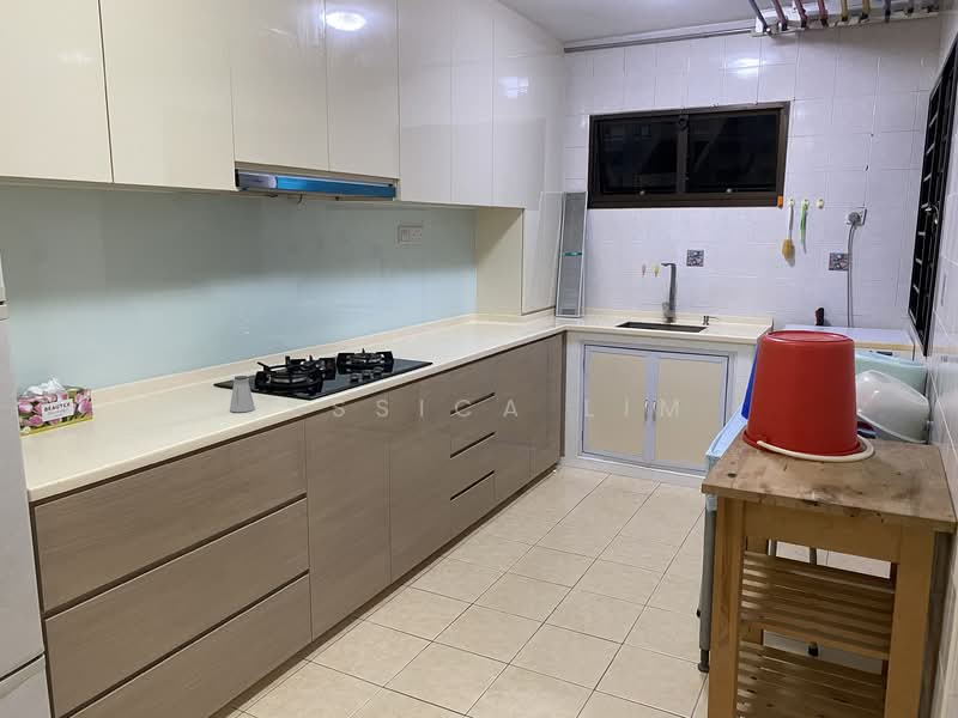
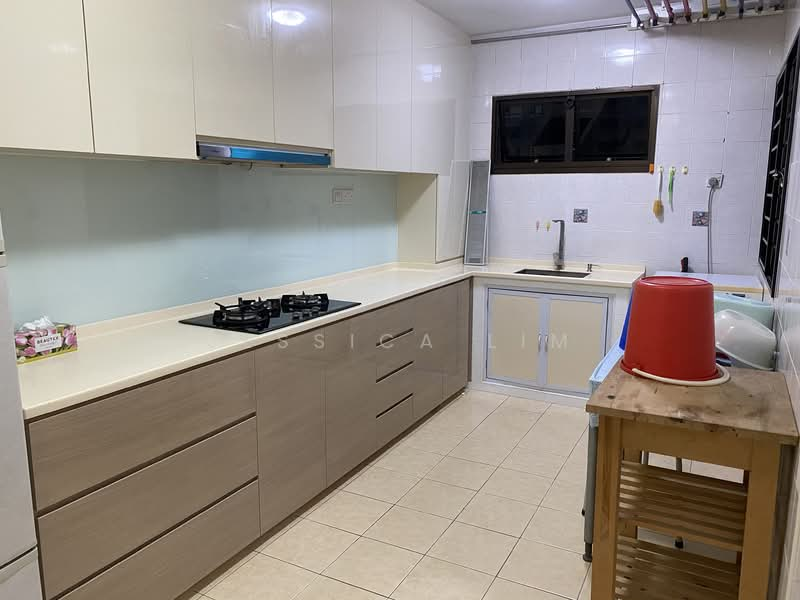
- saltshaker [229,375,256,413]
